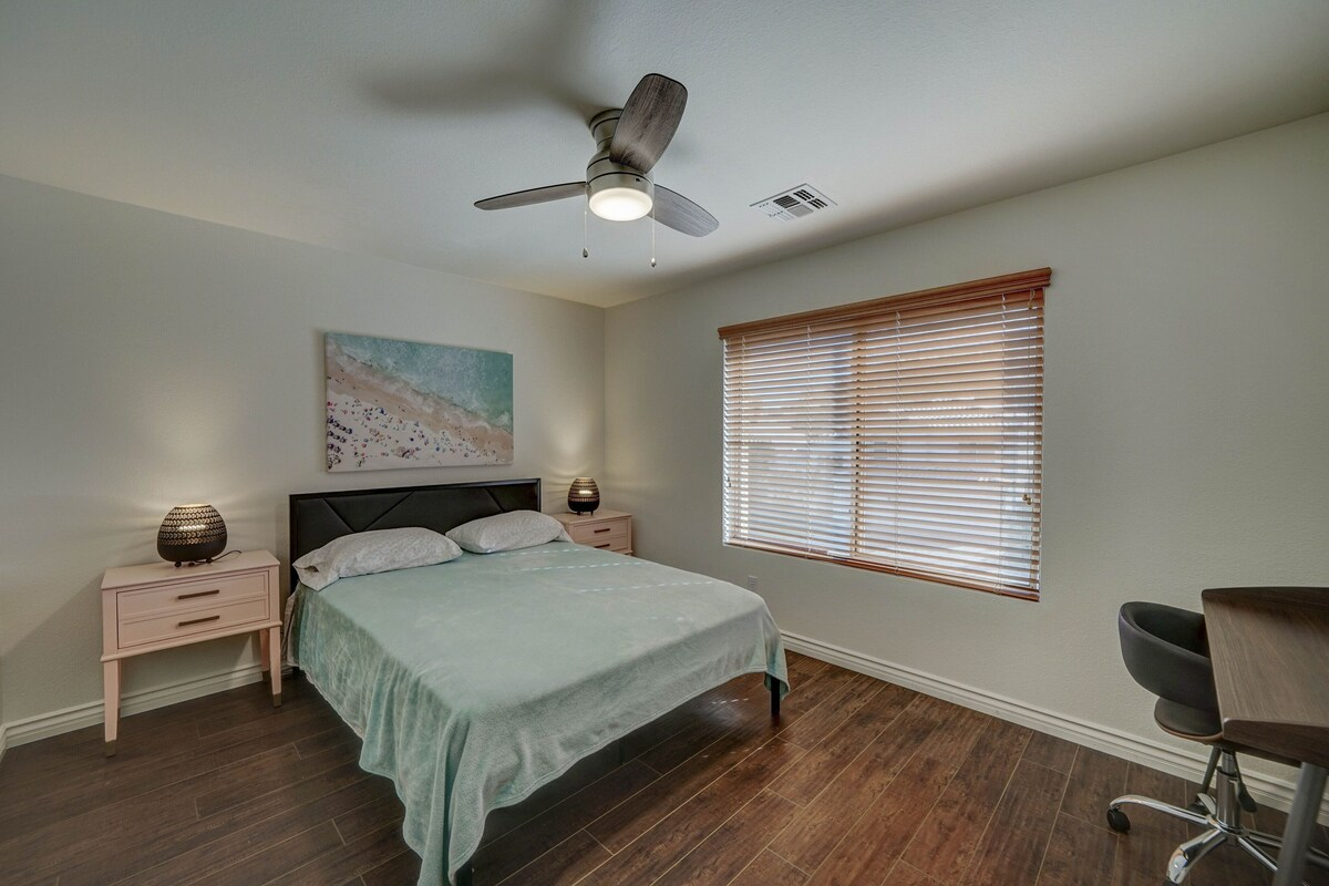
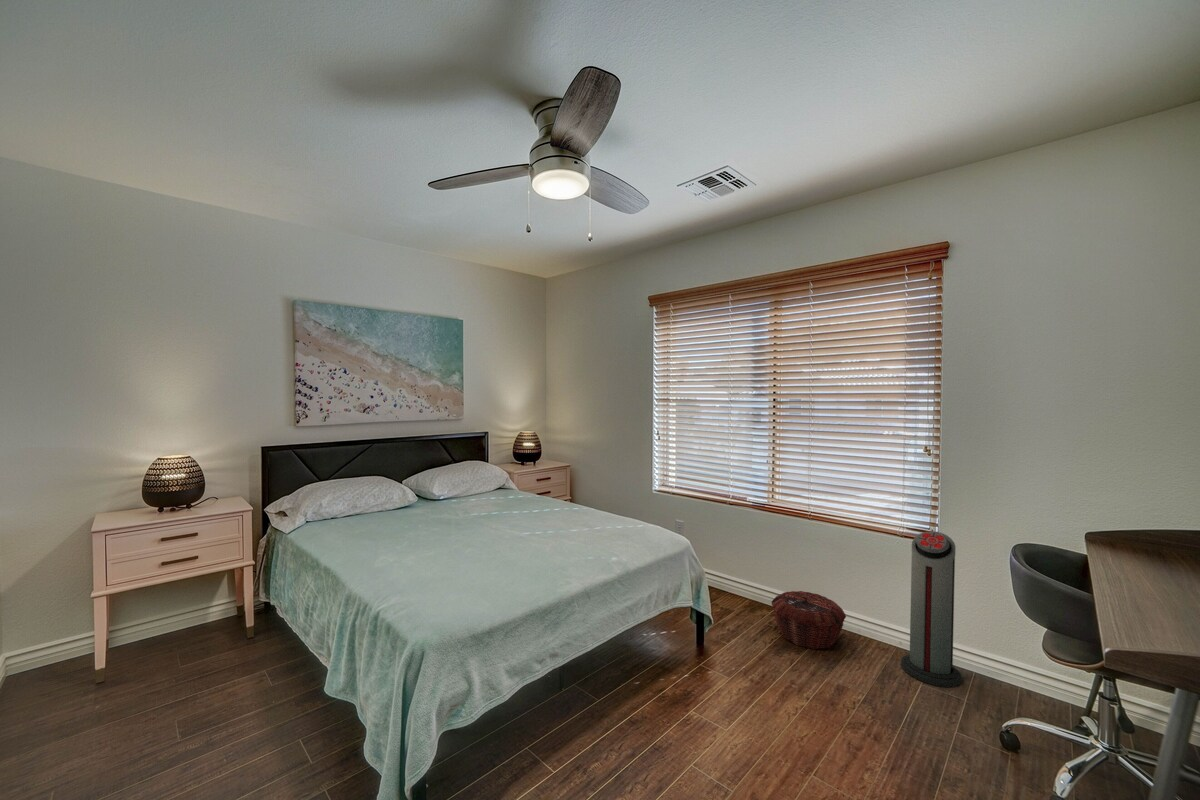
+ air purifier [900,530,963,688]
+ woven basket [771,590,847,650]
